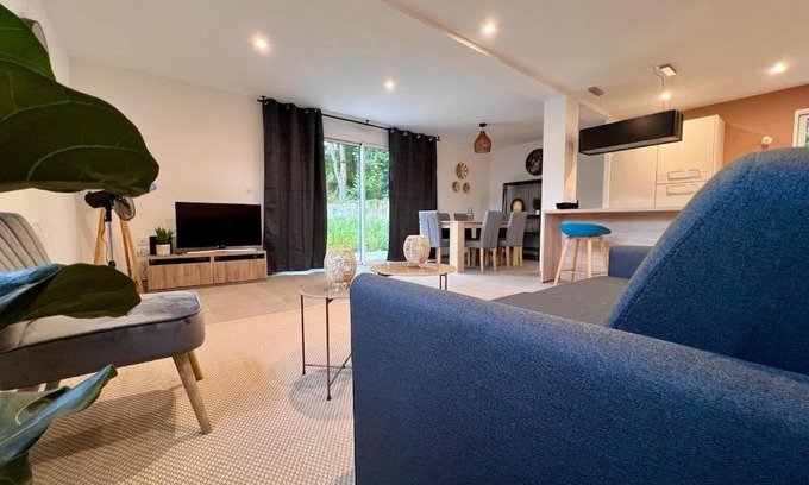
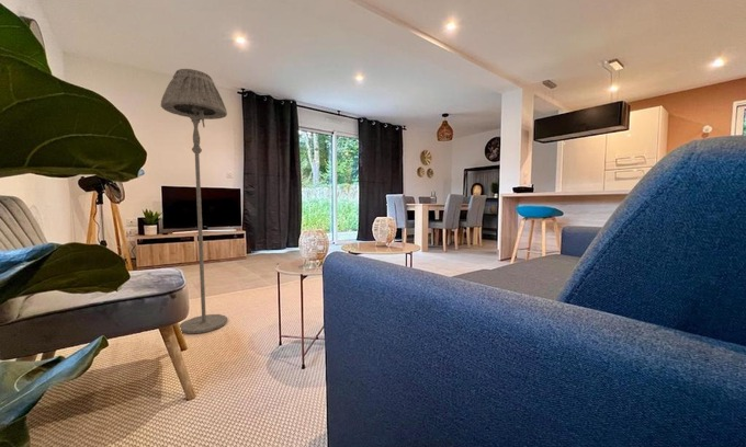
+ floor lamp [160,68,228,334]
